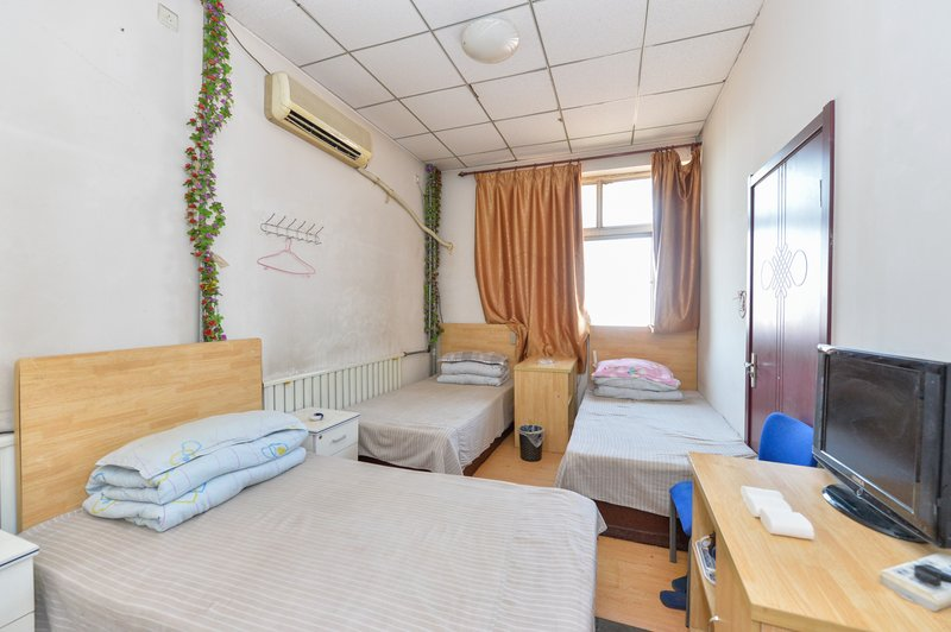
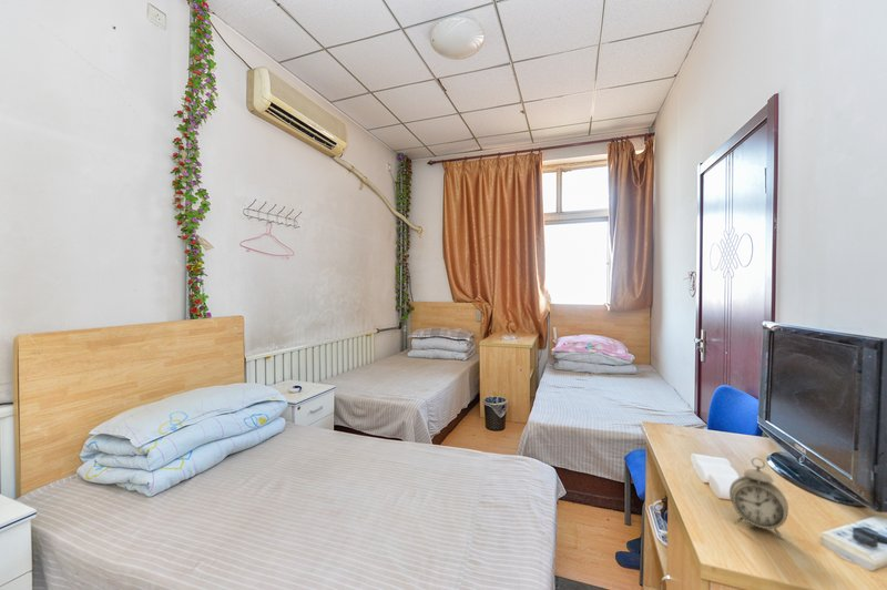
+ alarm clock [728,457,789,540]
